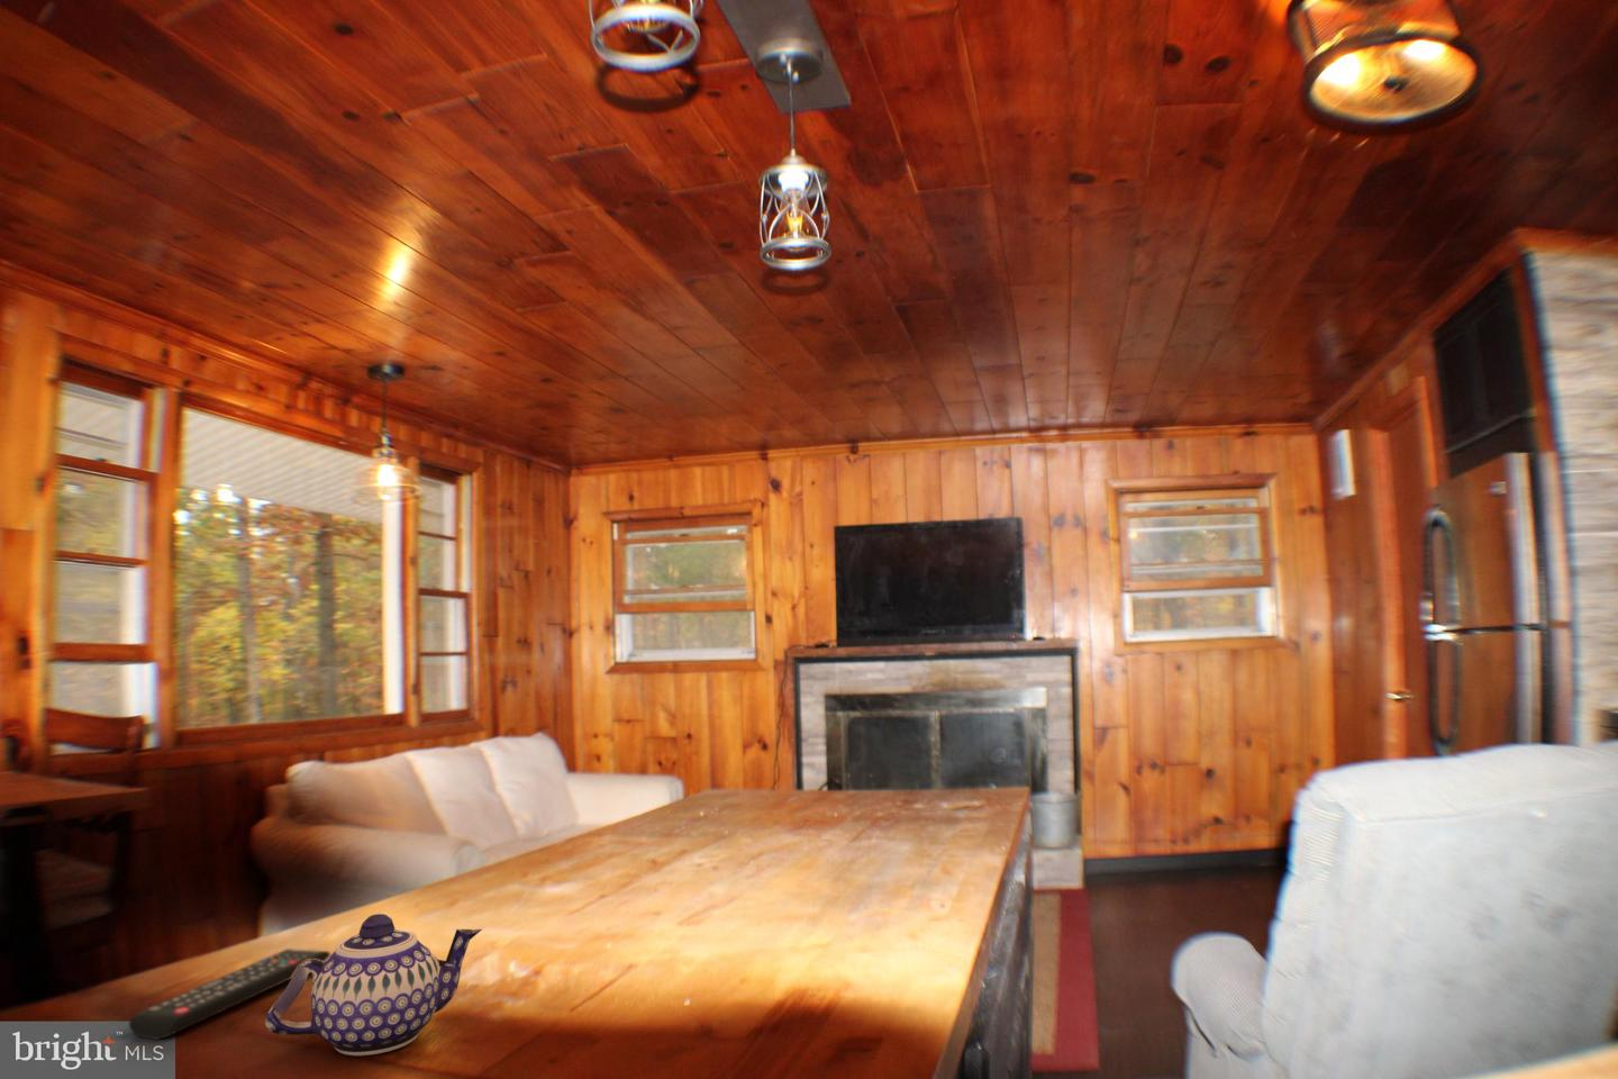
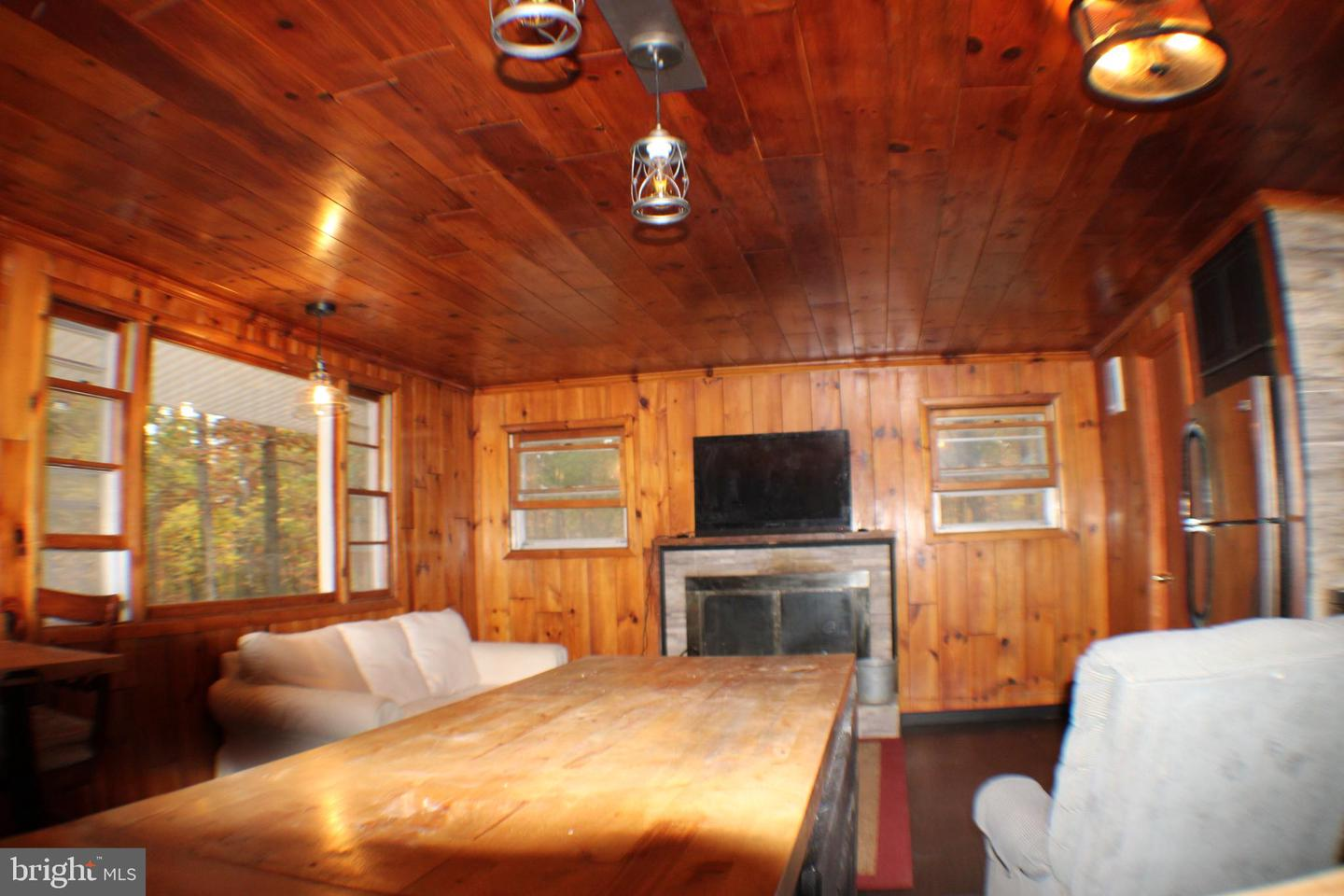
- teapot [264,913,483,1056]
- remote control [126,948,331,1040]
